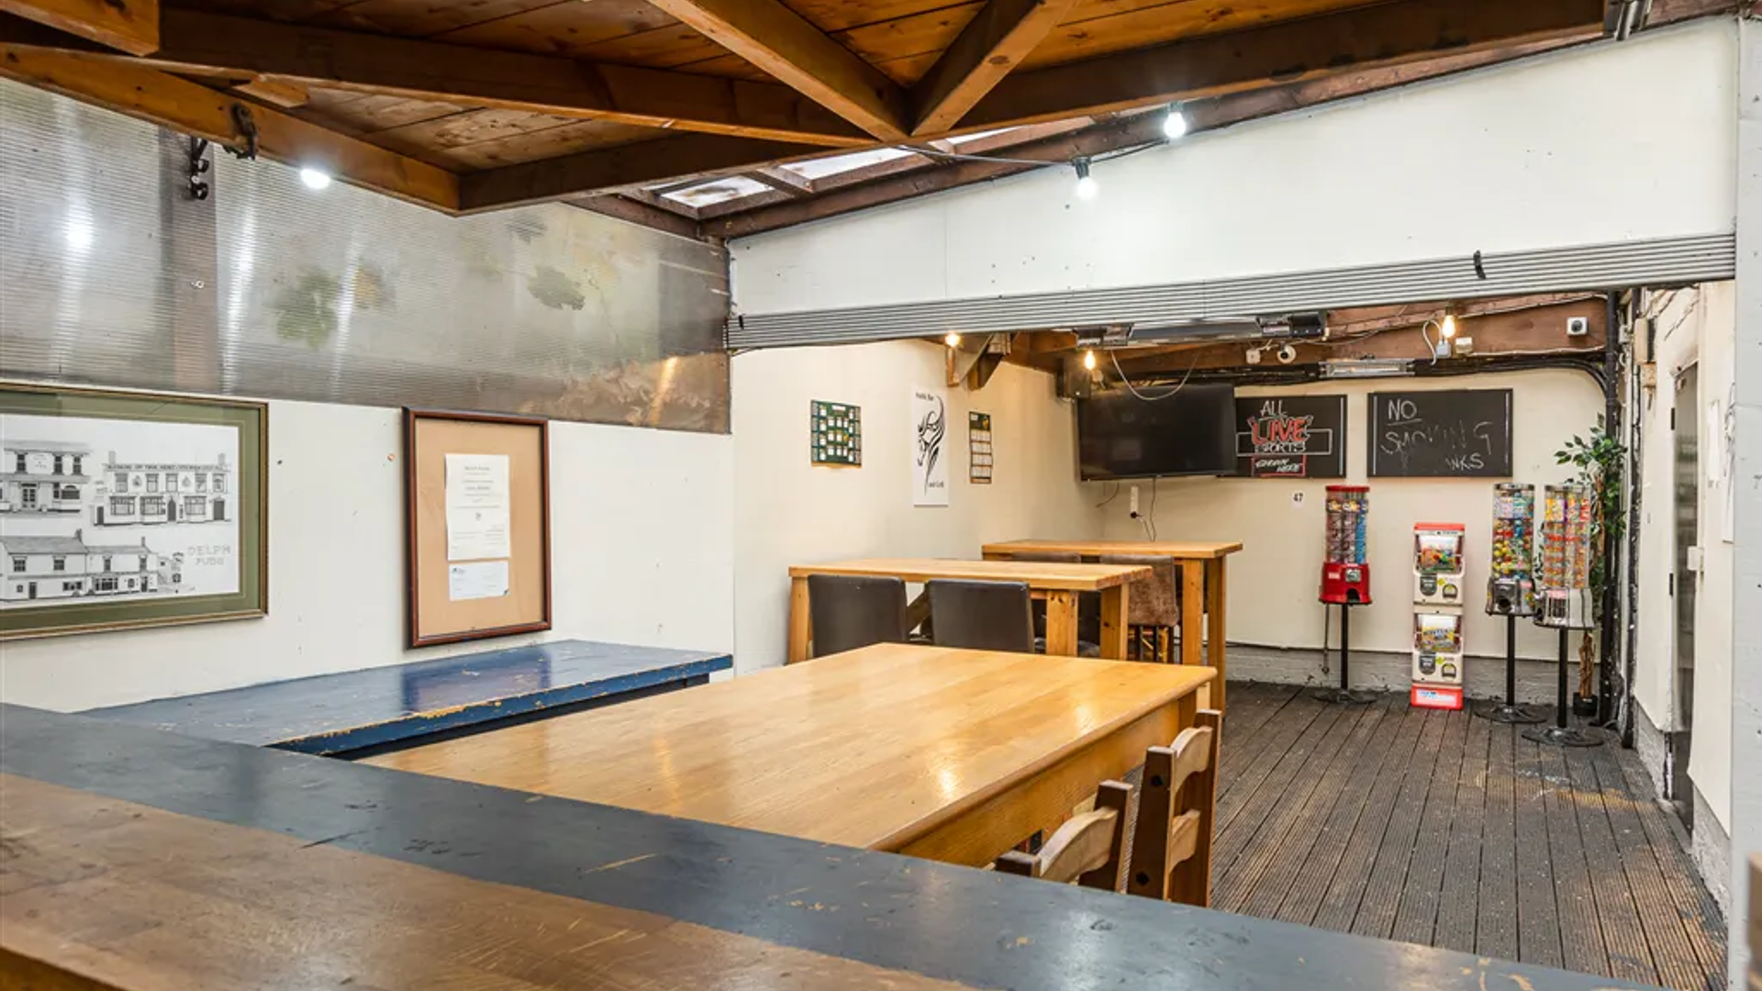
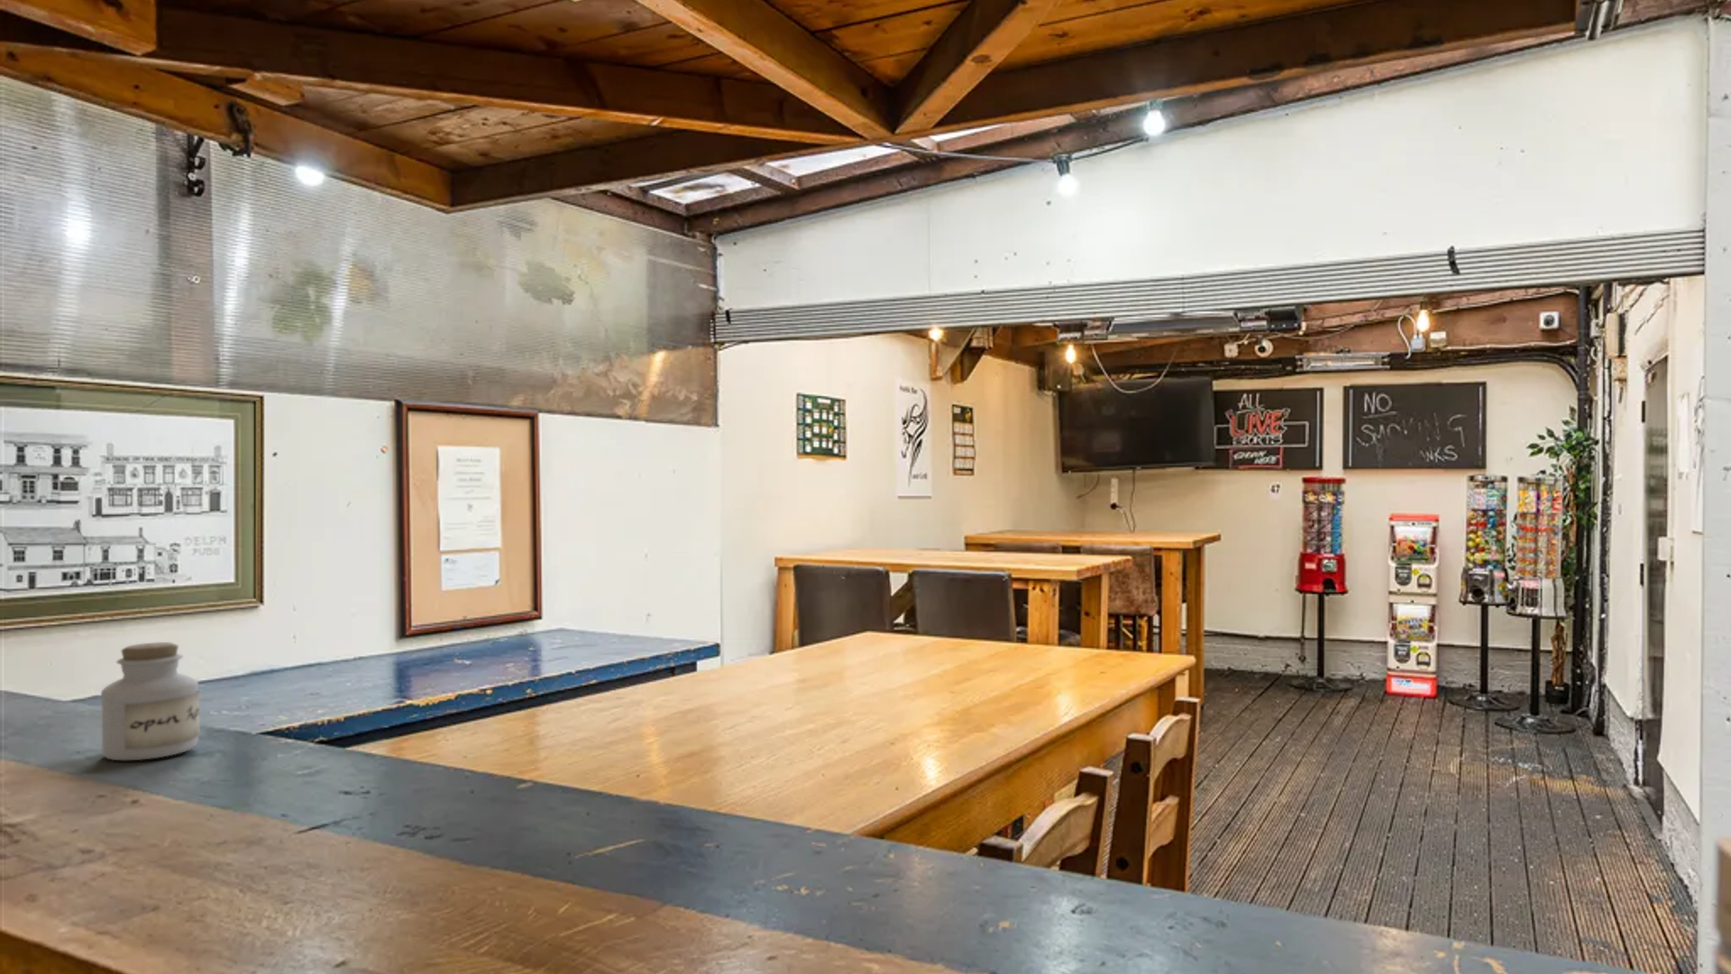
+ jar [100,641,200,761]
